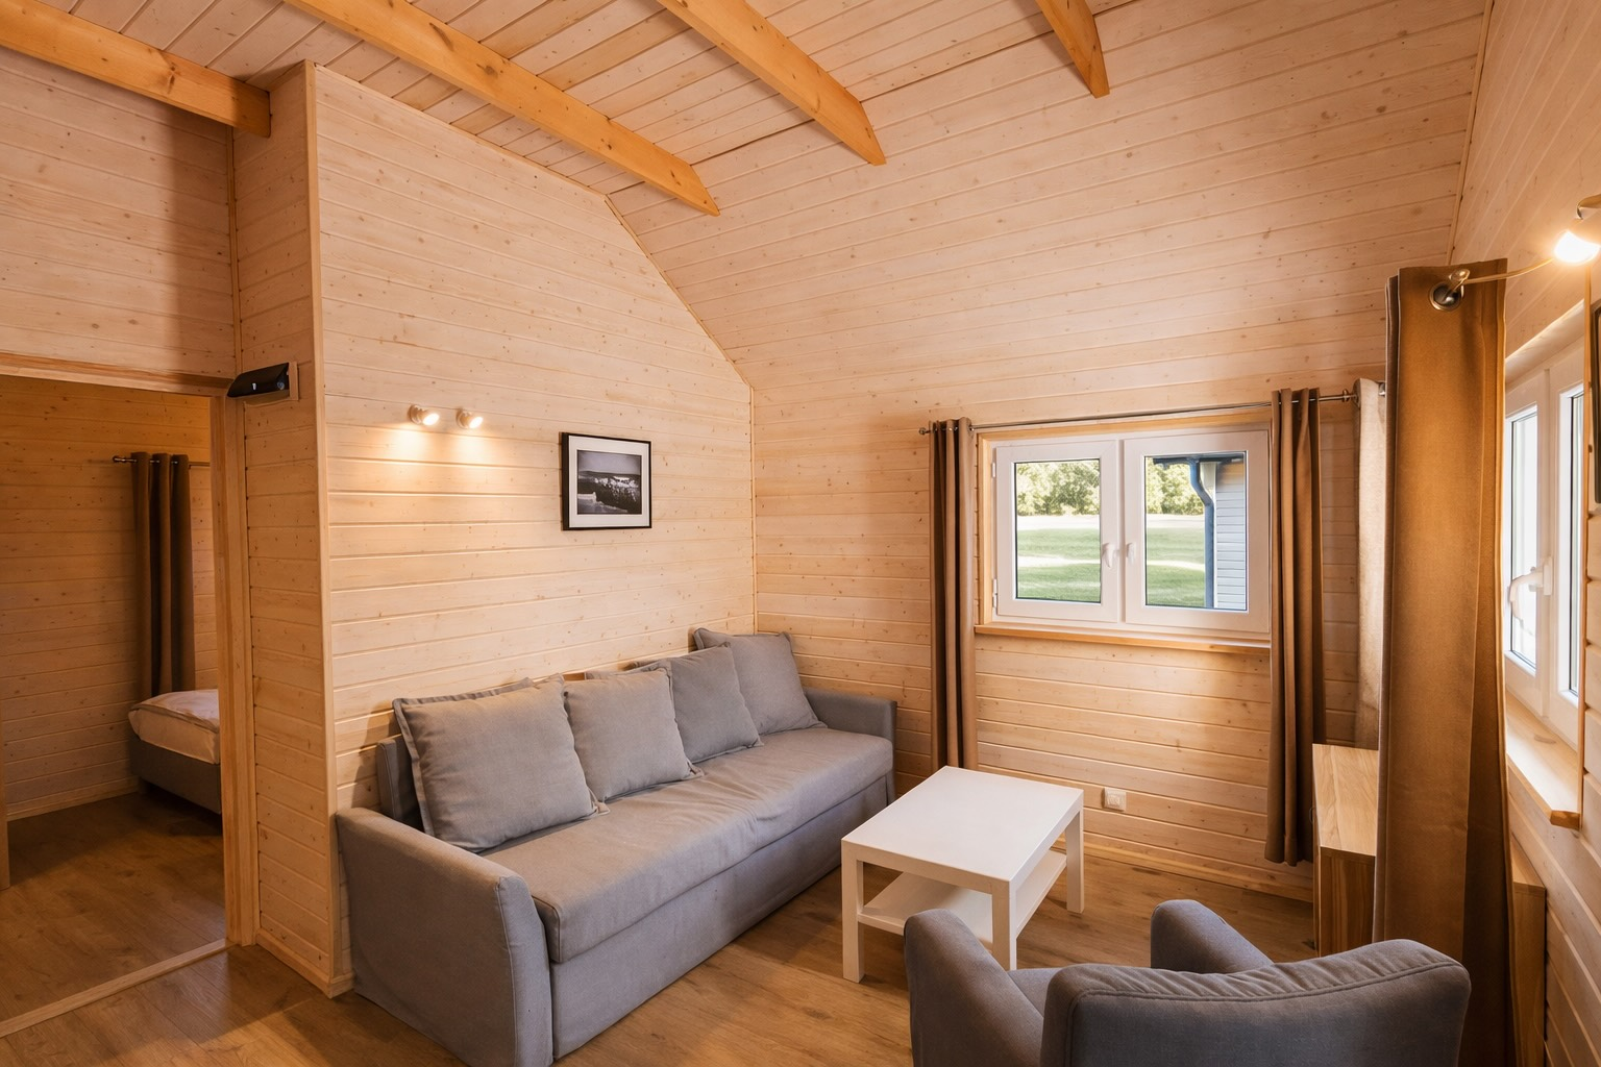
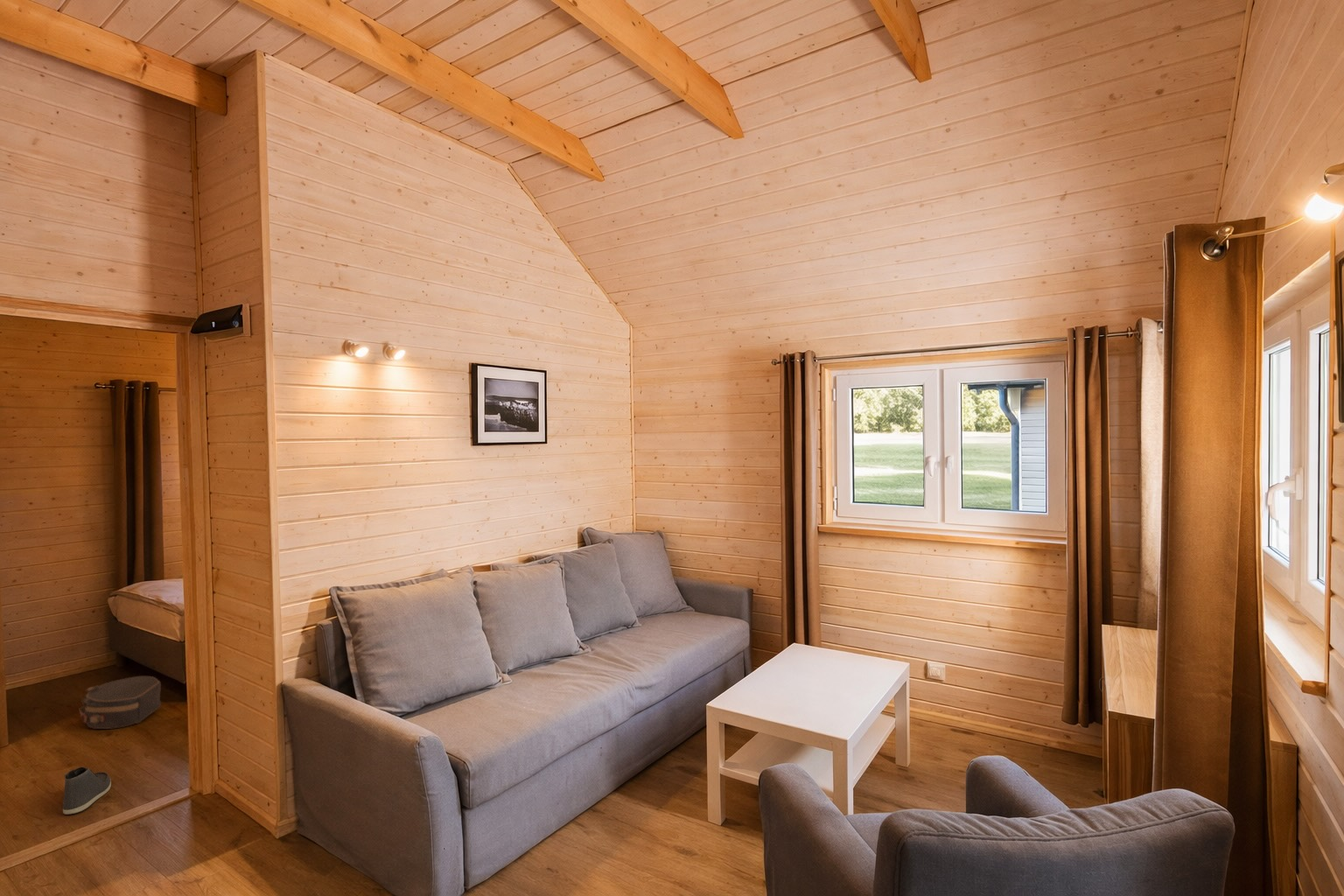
+ hat box [78,676,162,730]
+ sneaker [62,767,112,816]
